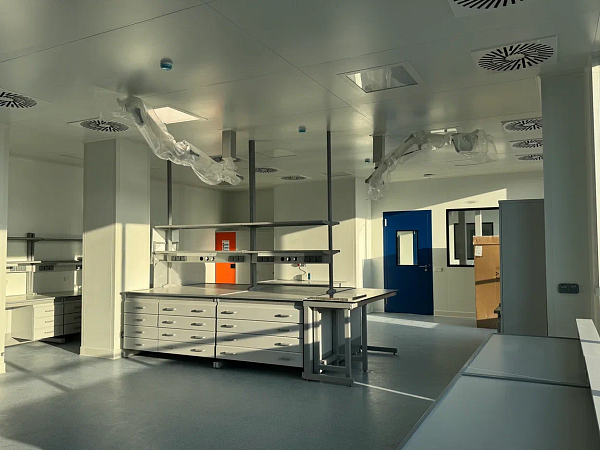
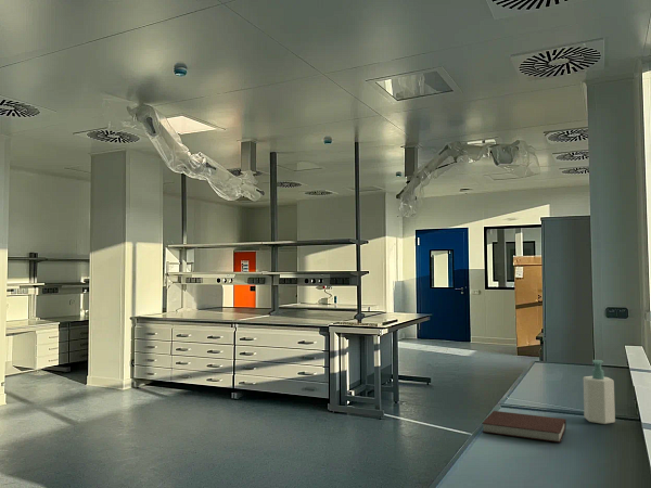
+ notebook [481,410,567,444]
+ soap bottle [583,359,616,425]
